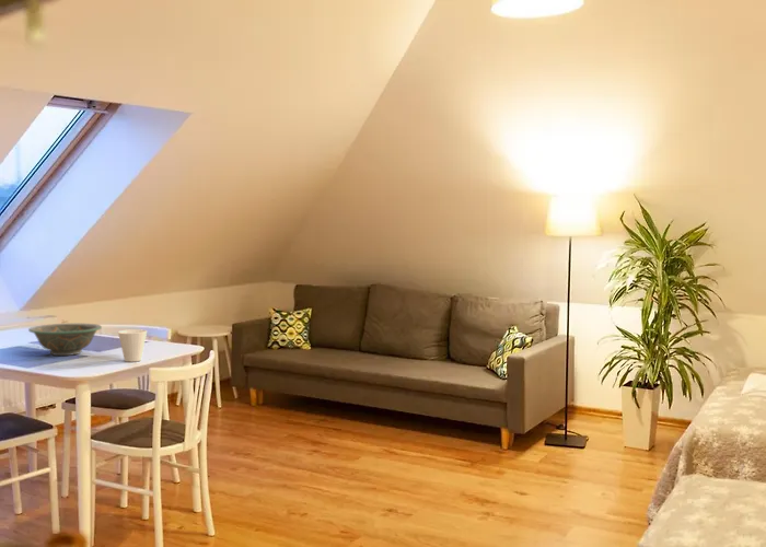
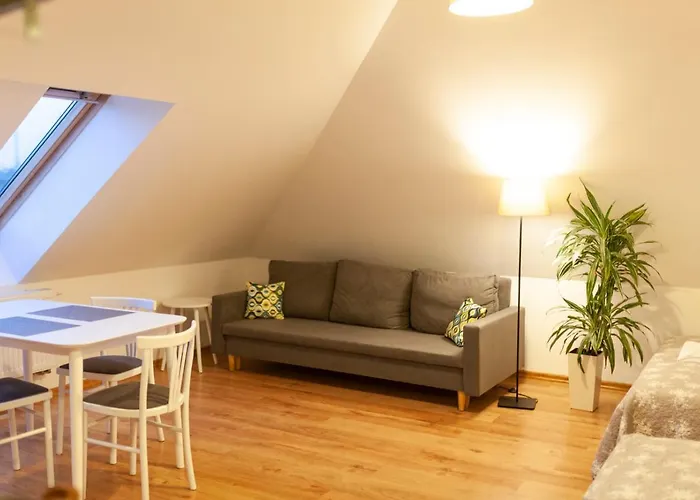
- cup [117,328,148,363]
- decorative bowl [27,323,103,357]
